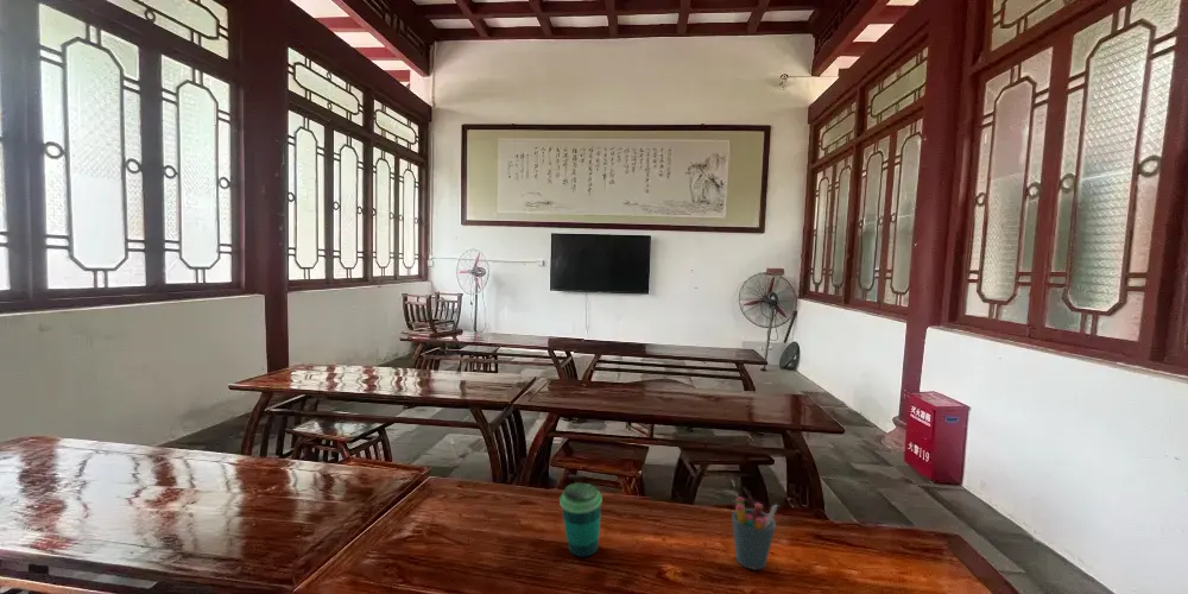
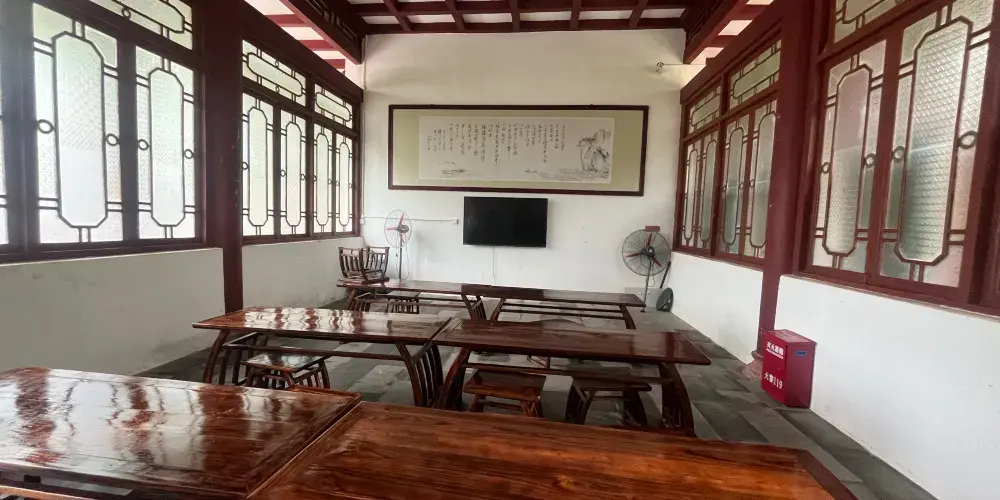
- cup [558,481,604,558]
- pen holder [731,497,779,571]
